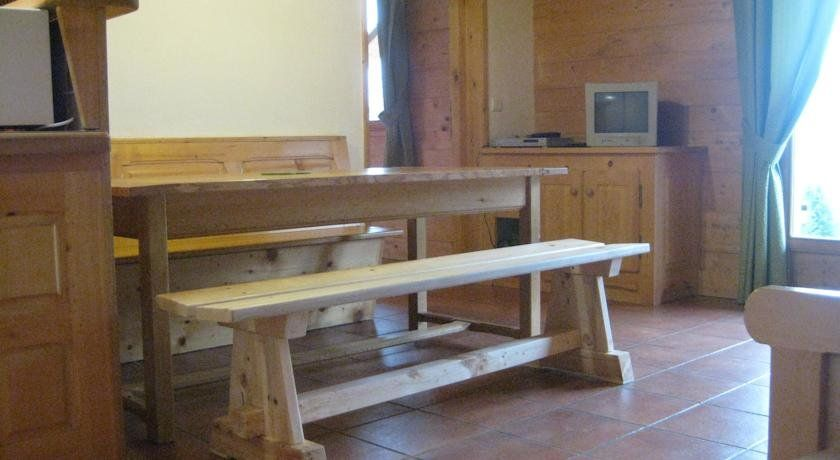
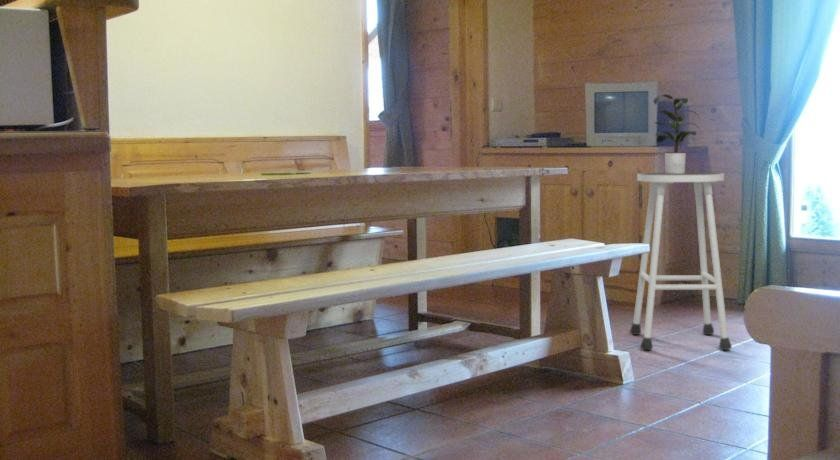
+ stool [629,171,733,351]
+ potted plant [652,93,700,174]
